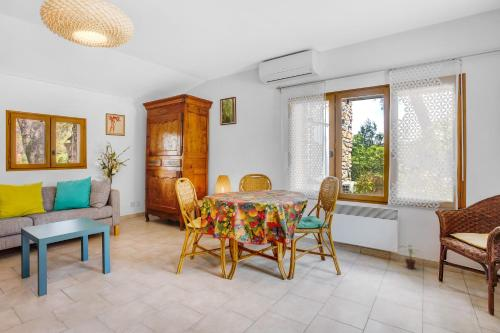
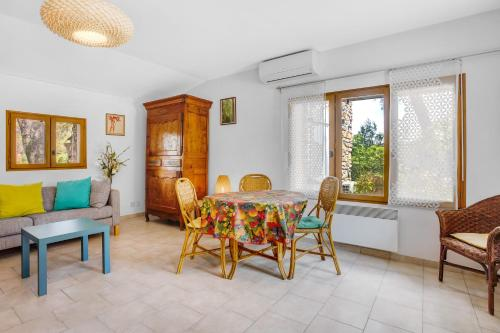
- potted plant [397,244,421,270]
